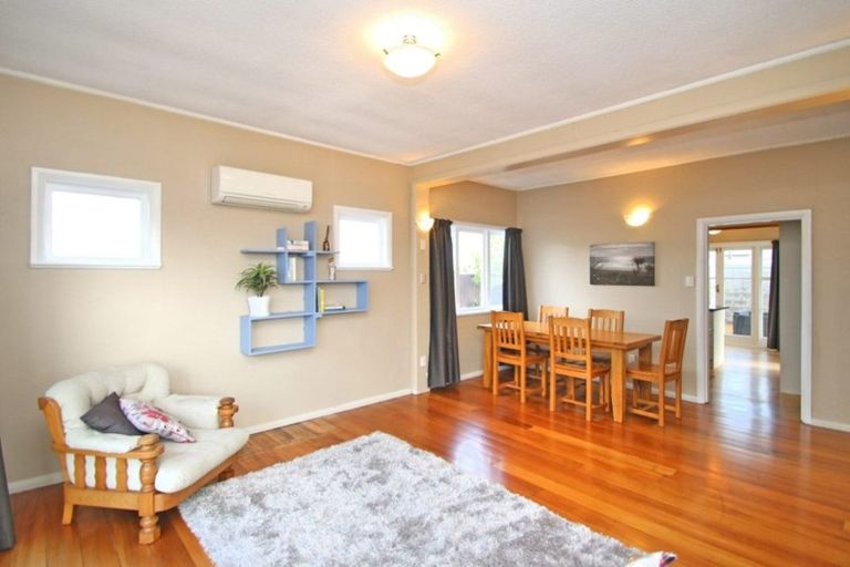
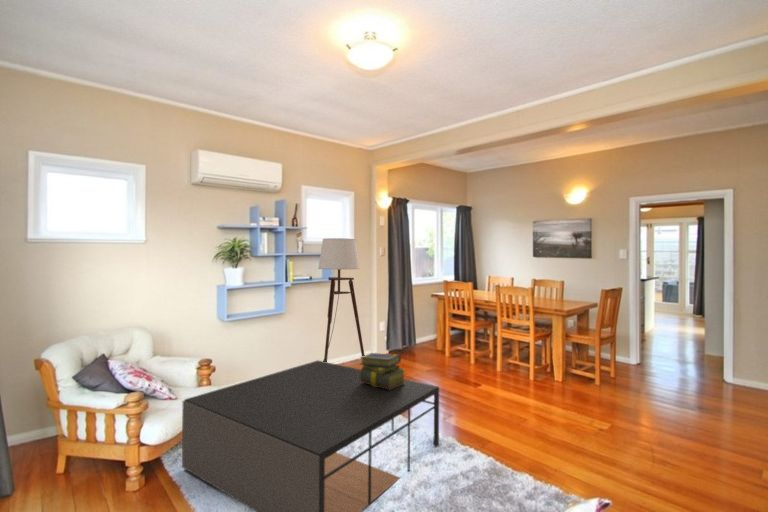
+ stack of books [359,352,407,390]
+ floor lamp [317,237,365,362]
+ coffee table [181,359,440,512]
